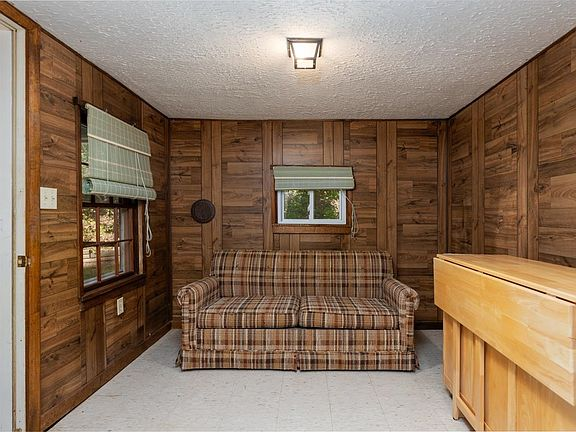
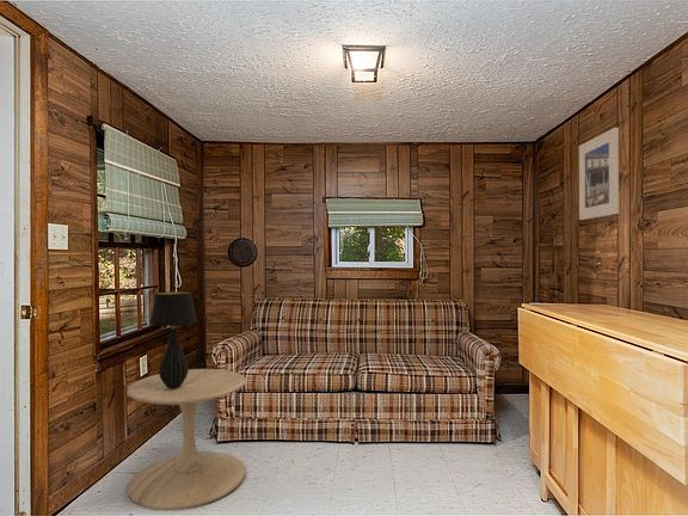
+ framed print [578,127,620,221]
+ side table [127,368,247,511]
+ table lamp [148,290,198,388]
